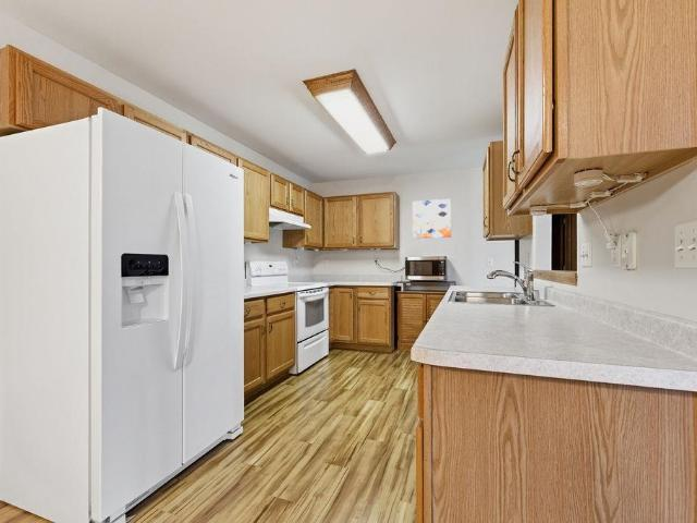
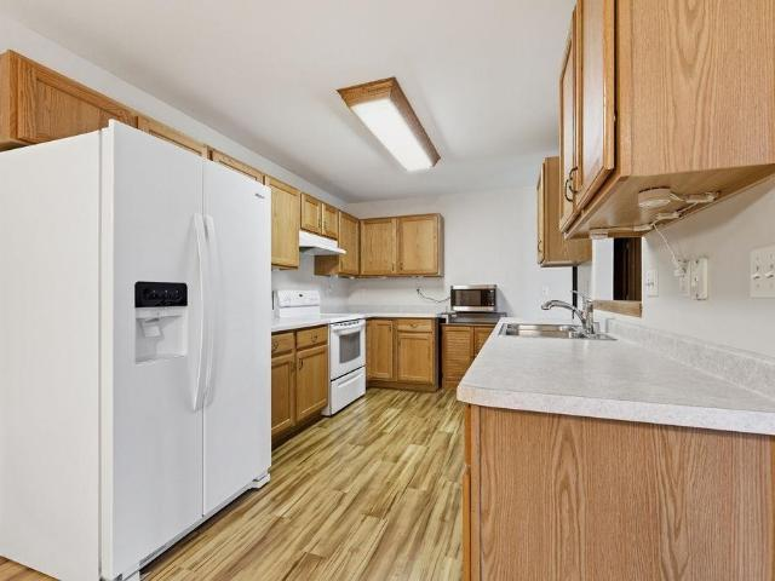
- wall art [412,198,452,240]
